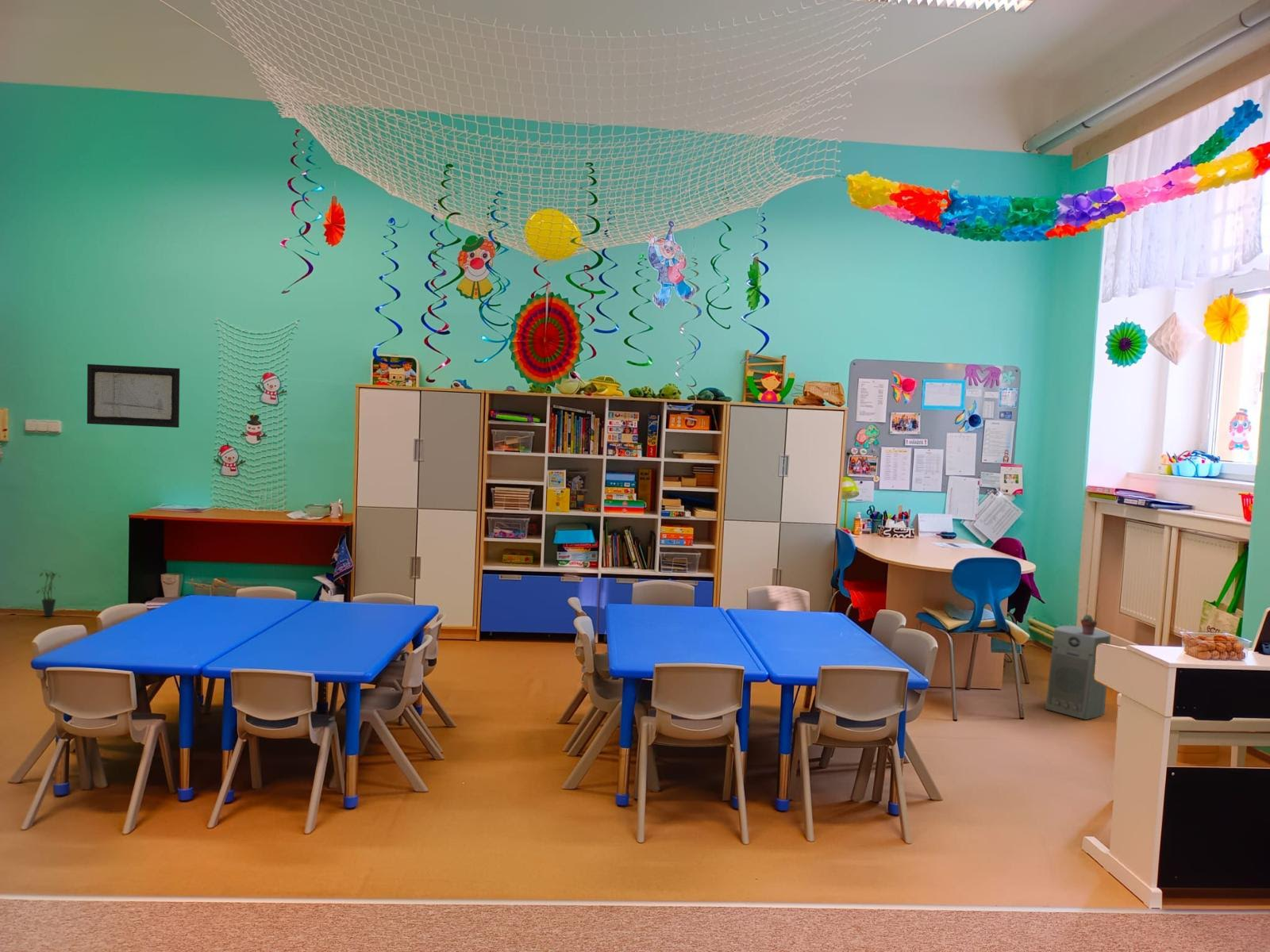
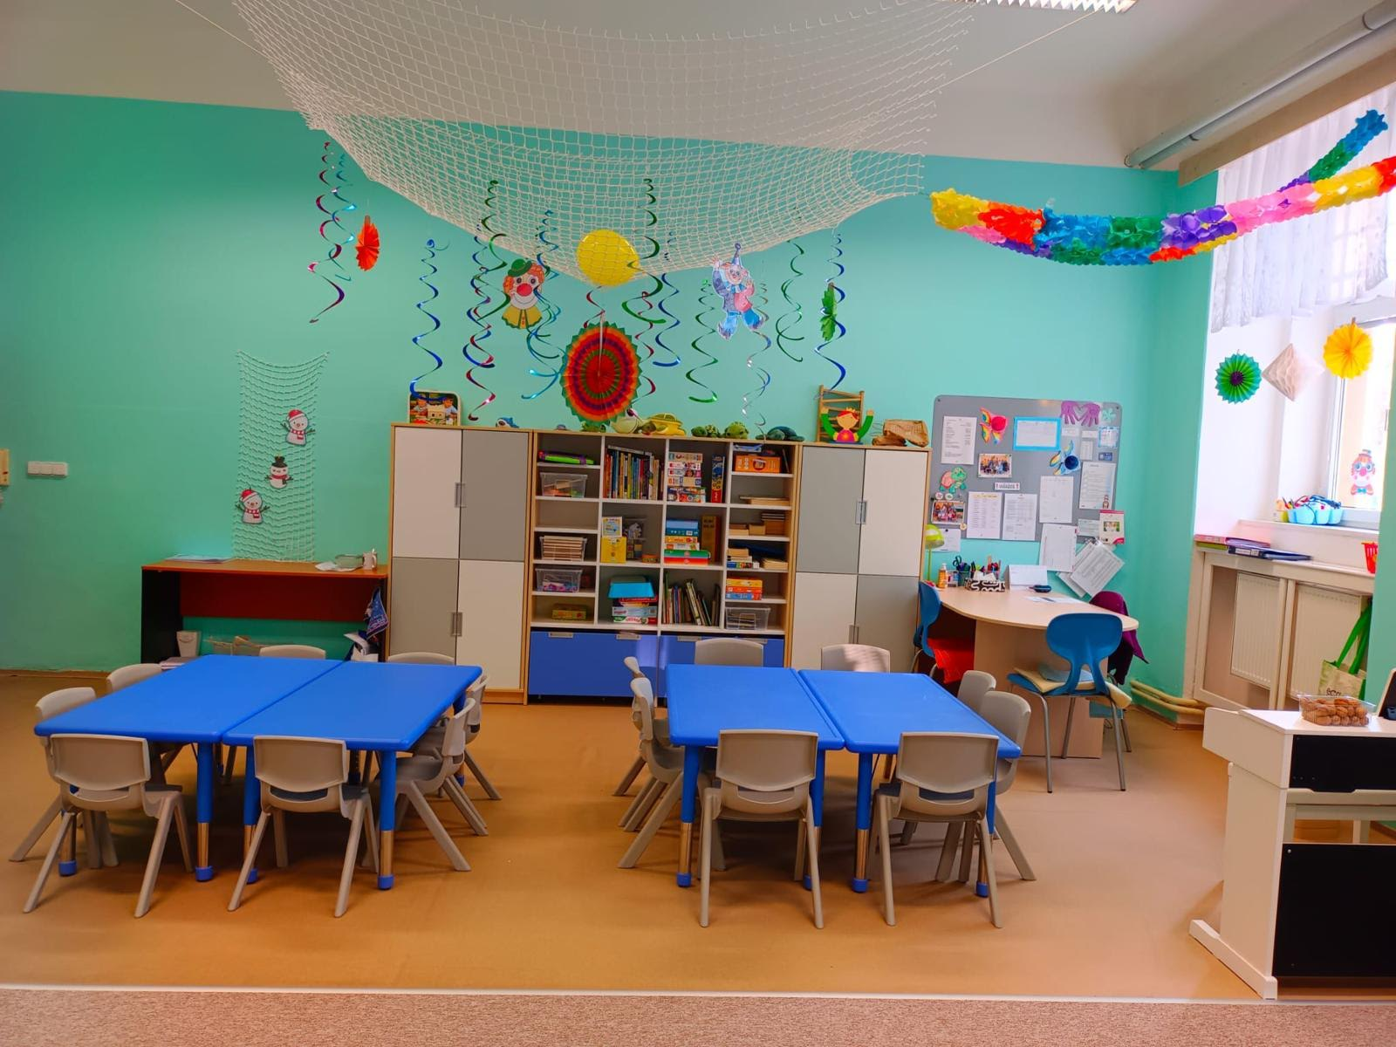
- wall art [87,363,180,428]
- fan [1045,624,1111,720]
- potted succulent [1080,614,1098,635]
- potted plant [36,569,62,617]
